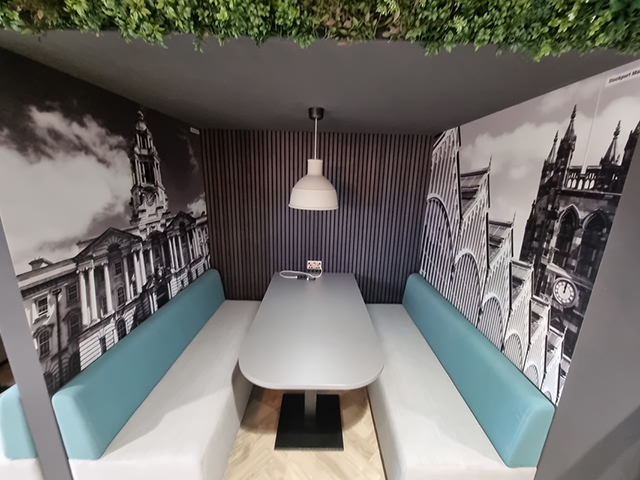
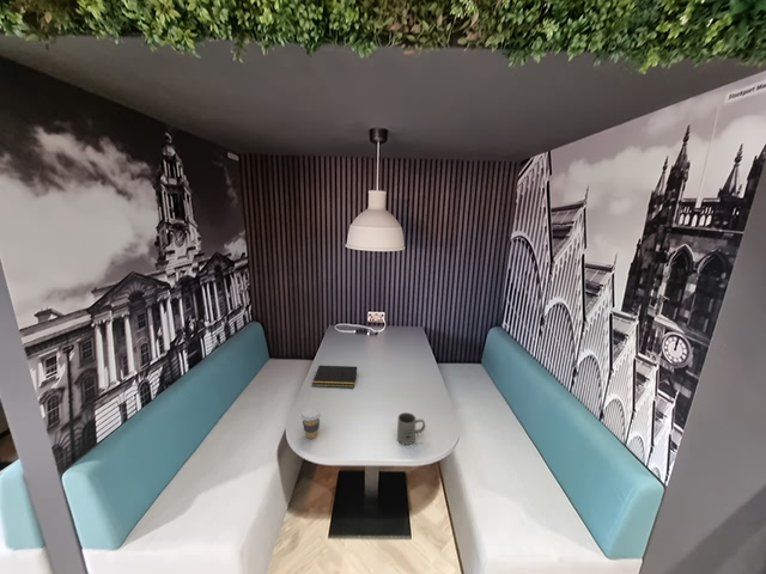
+ mug [396,411,426,446]
+ notepad [311,365,358,389]
+ coffee cup [300,407,322,440]
